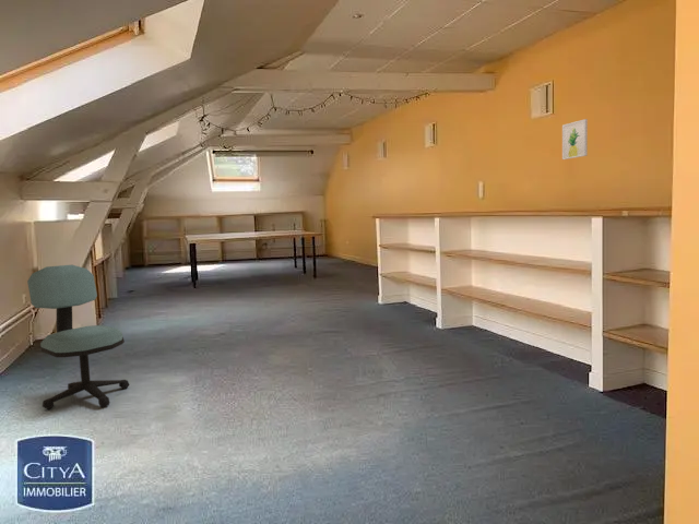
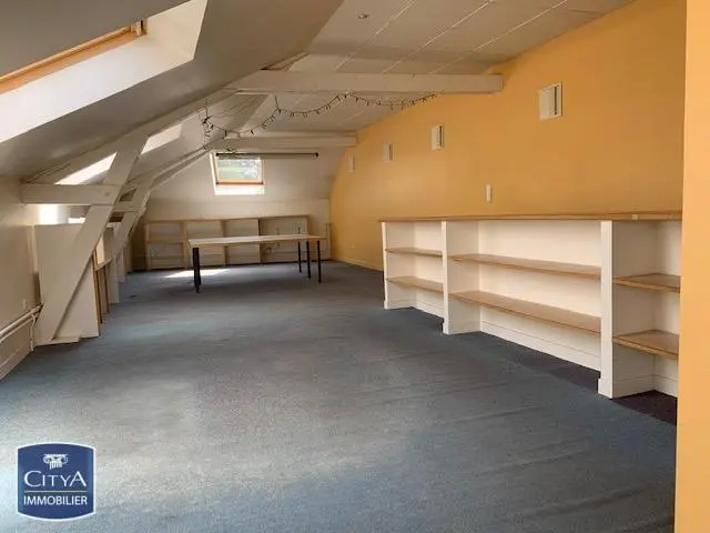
- wall art [561,118,589,160]
- office chair [26,264,130,410]
